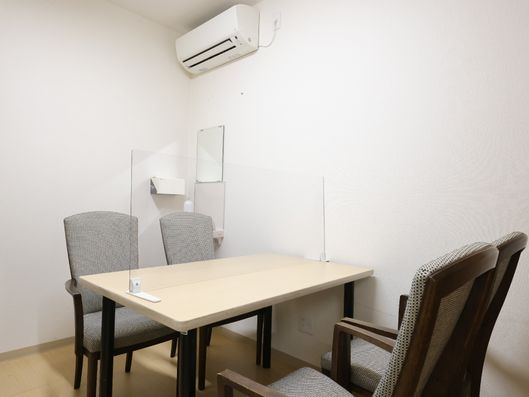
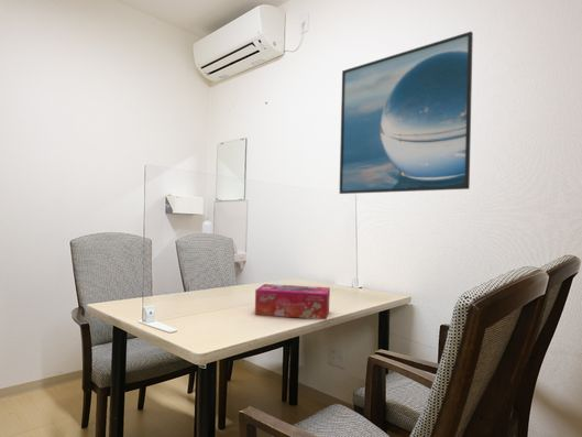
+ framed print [338,31,474,195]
+ tissue box [254,283,331,320]
